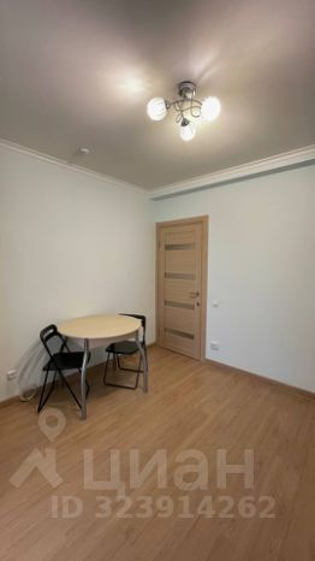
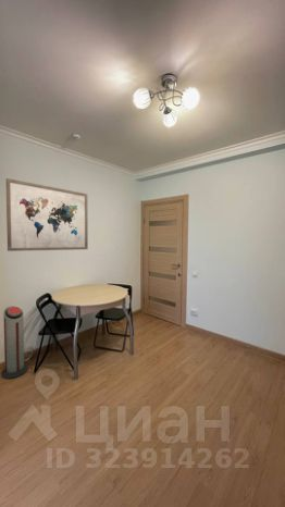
+ air purifier [0,305,29,380]
+ wall art [5,177,89,252]
